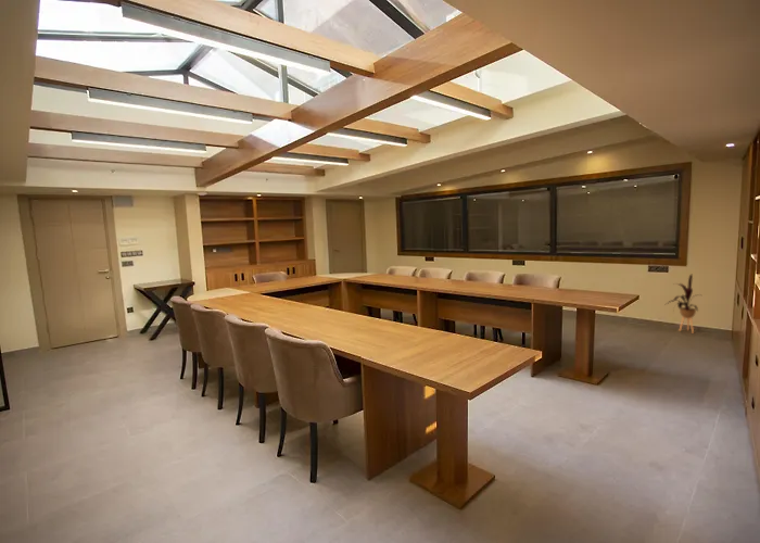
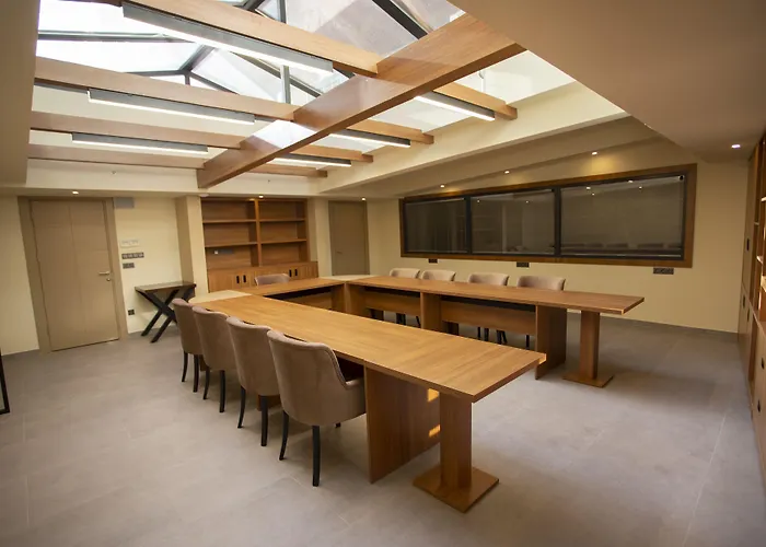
- house plant [664,274,701,333]
